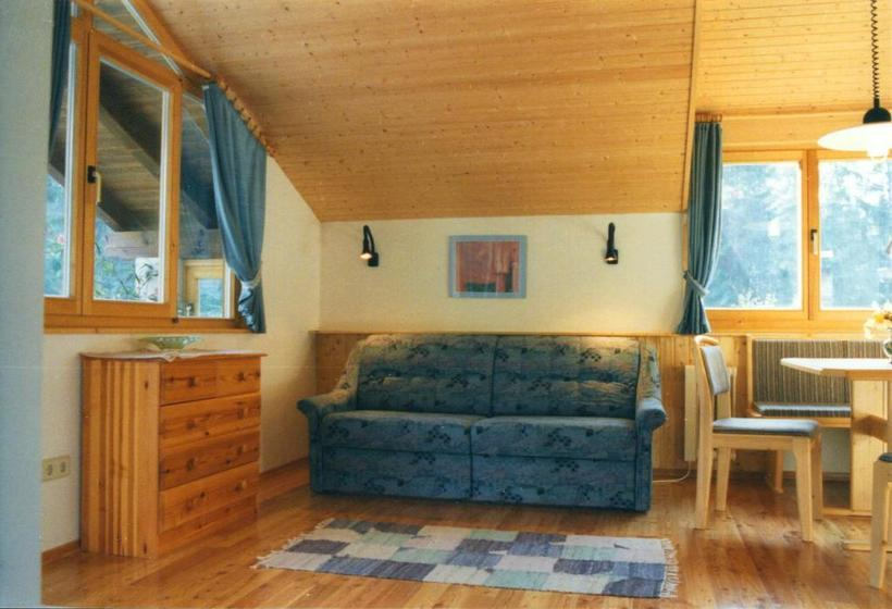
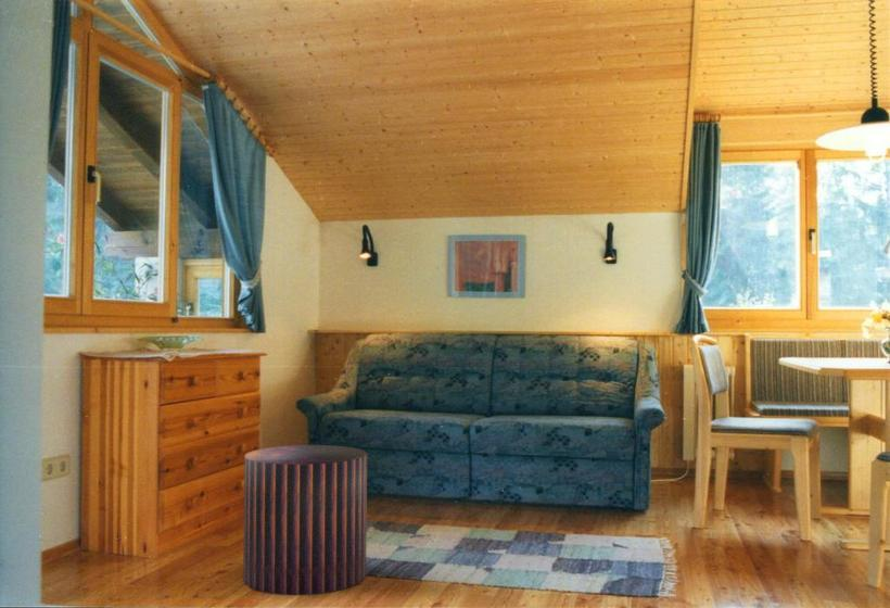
+ stool [242,444,368,596]
